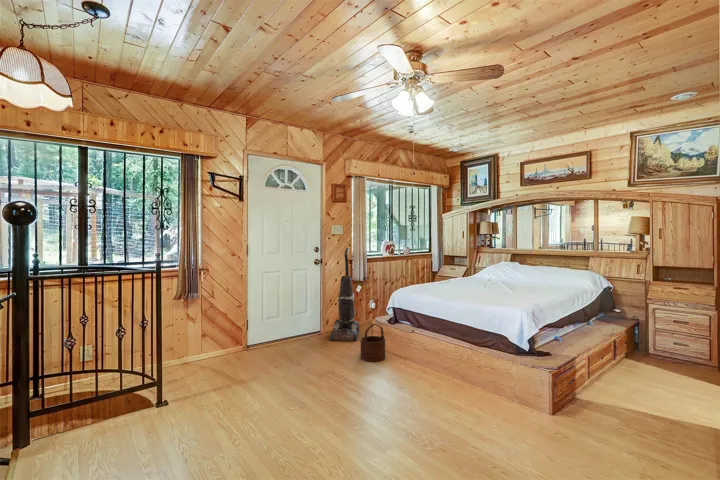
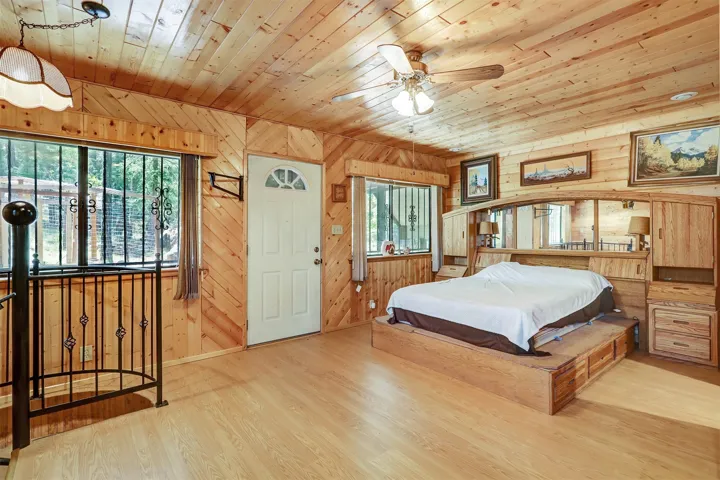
- wooden bucket [360,323,386,363]
- vacuum cleaner [328,247,360,342]
